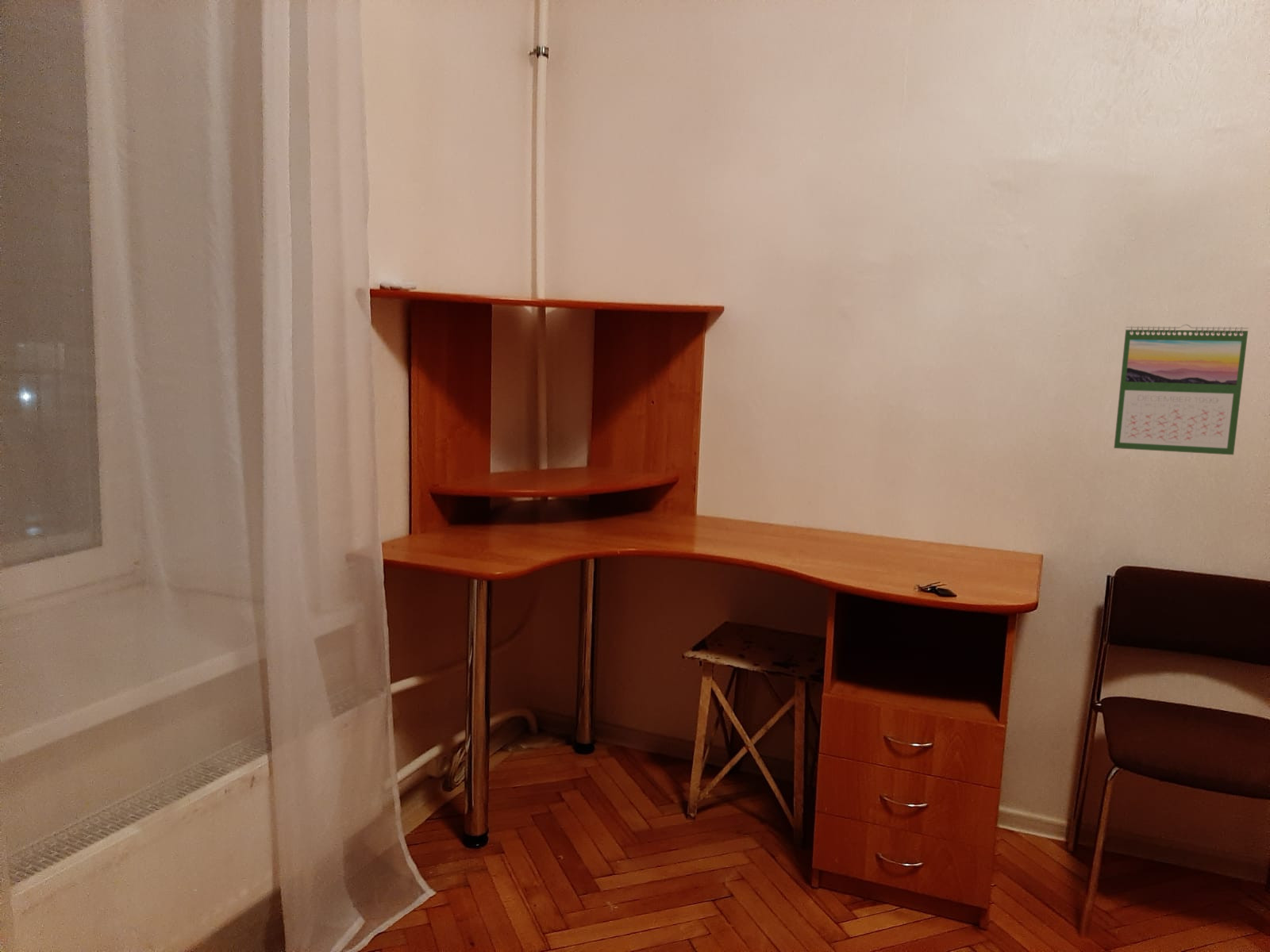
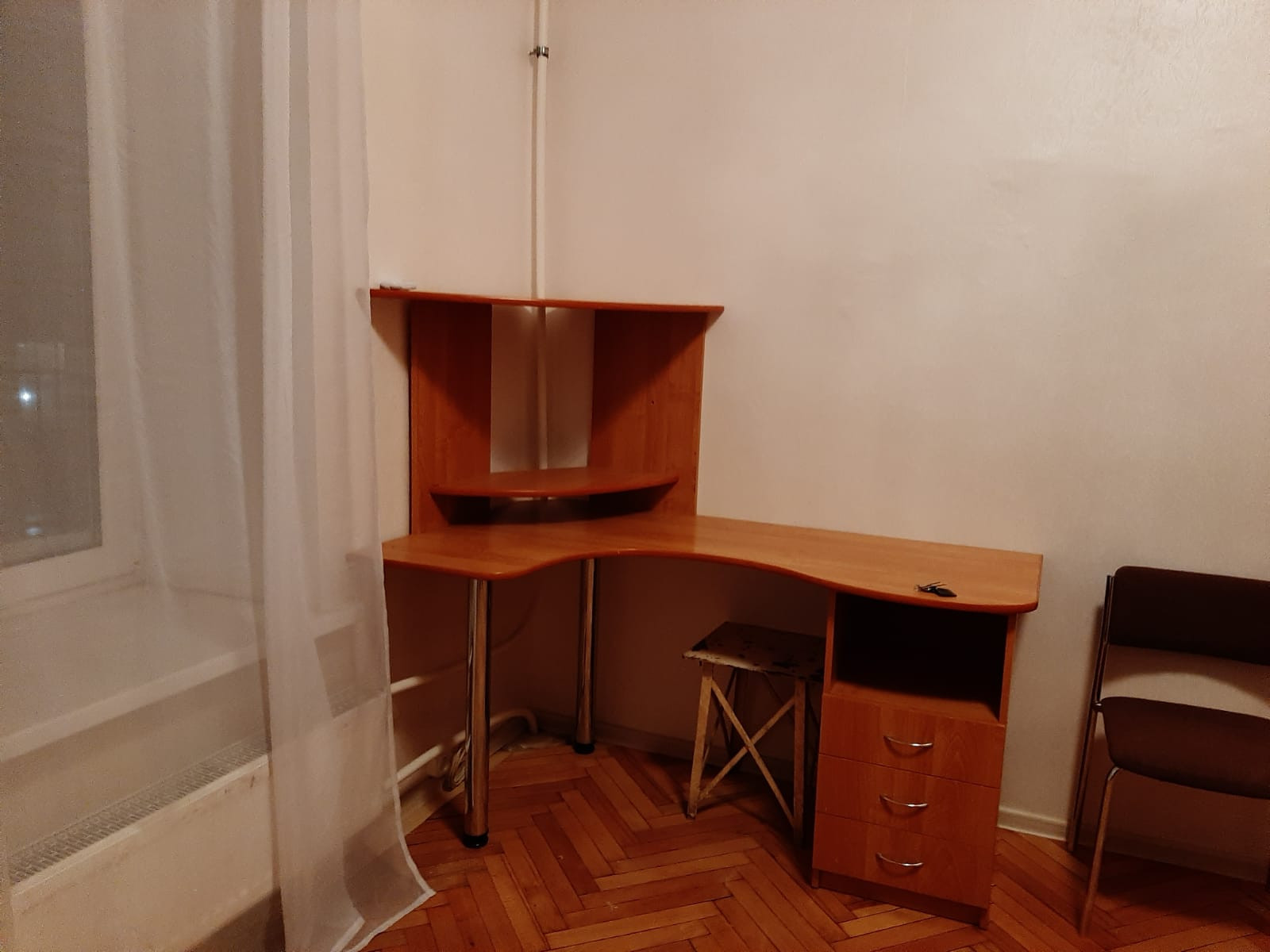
- calendar [1113,324,1249,455]
